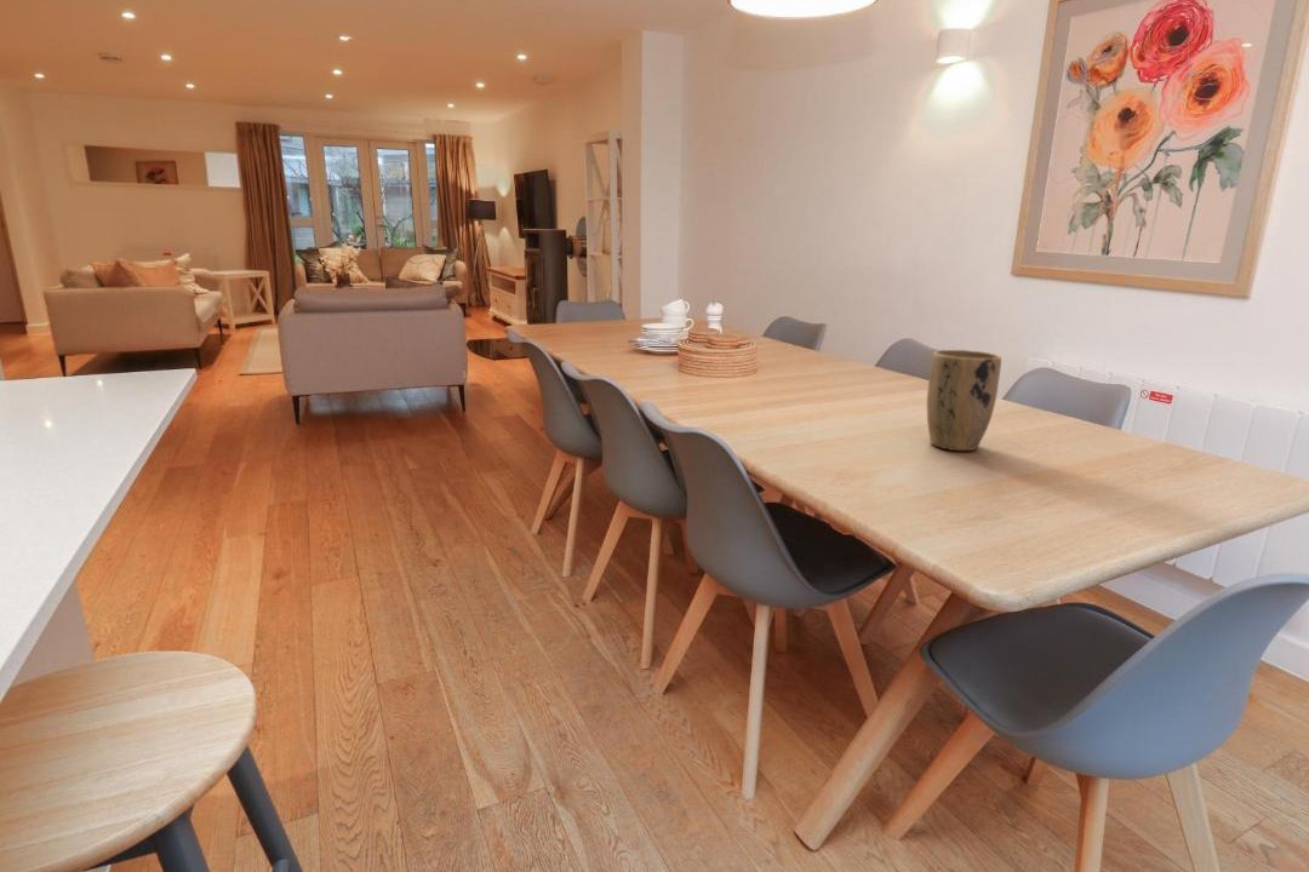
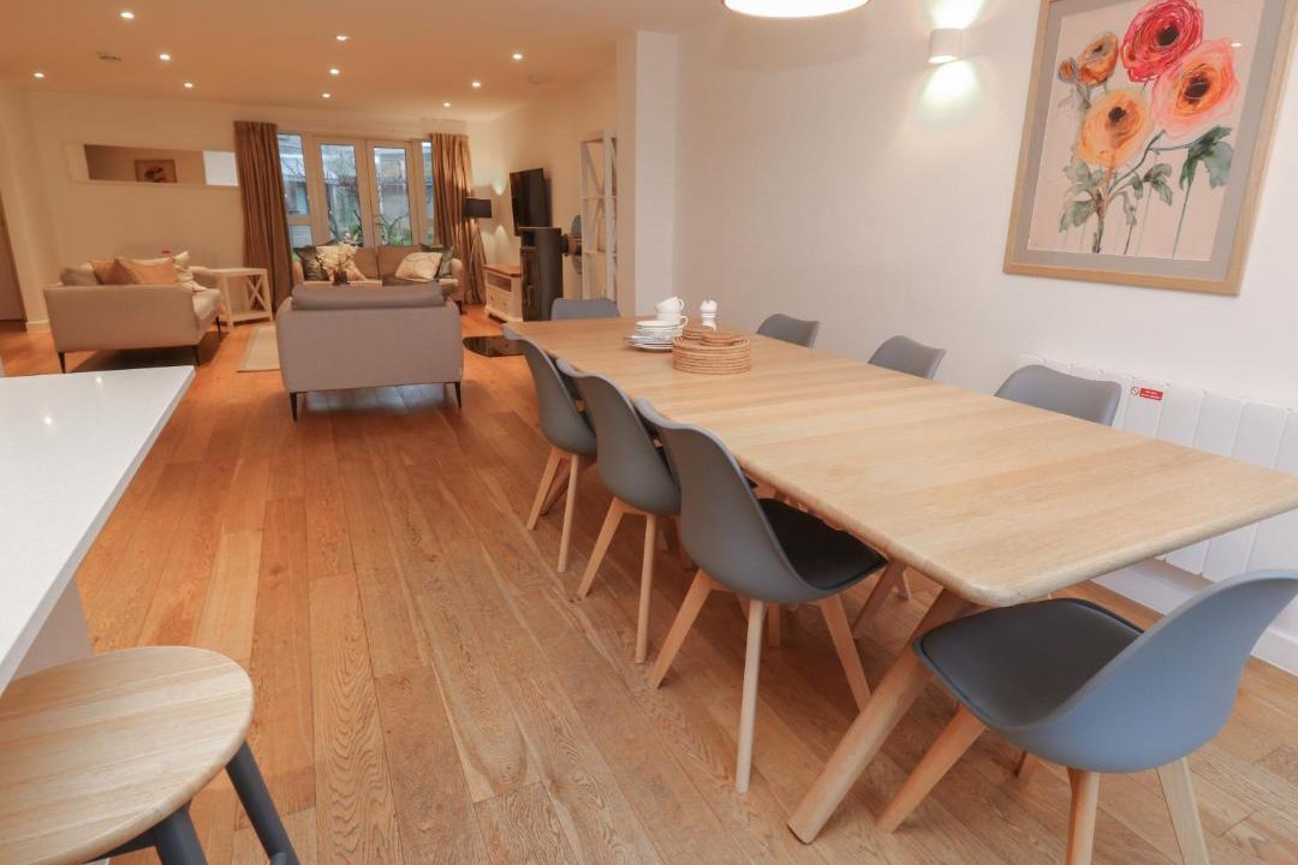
- plant pot [926,349,1002,452]
